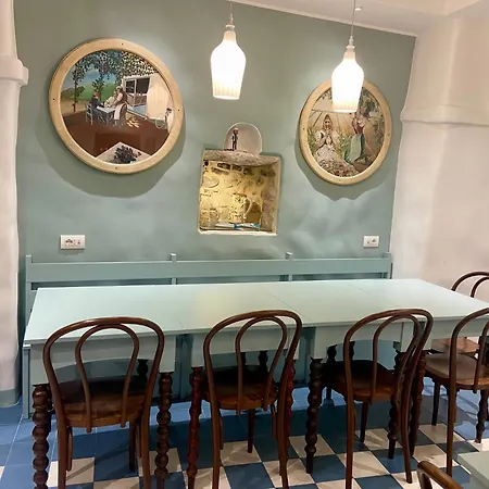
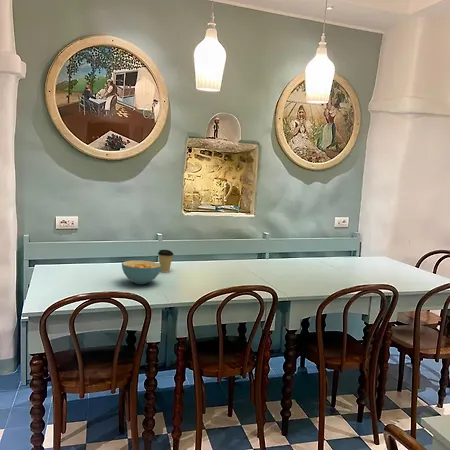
+ cereal bowl [121,260,161,285]
+ coffee cup [157,249,174,273]
